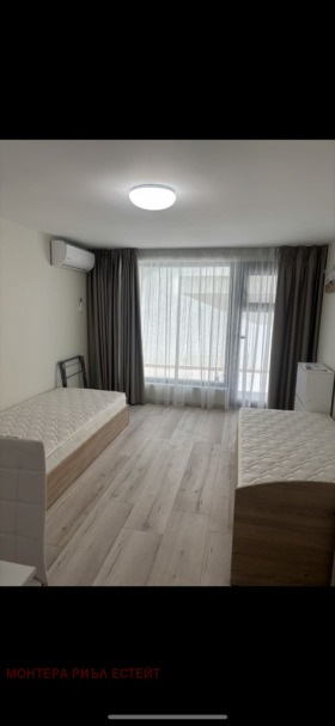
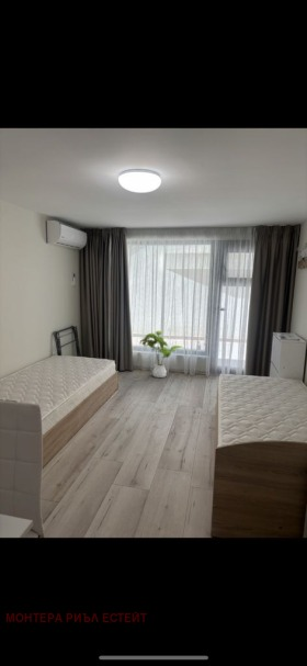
+ house plant [139,330,184,379]
